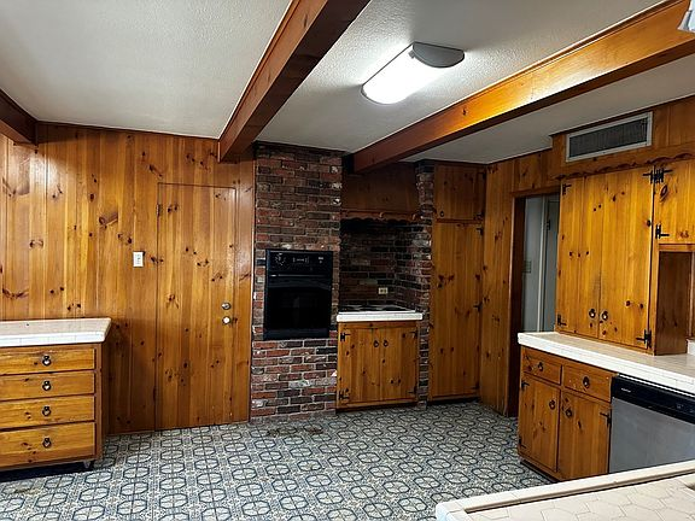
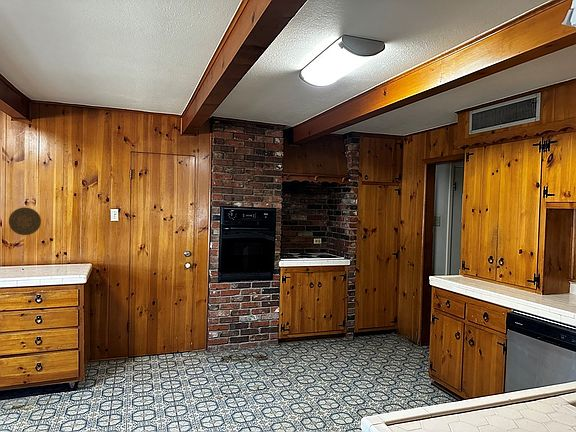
+ decorative plate [8,206,42,236]
